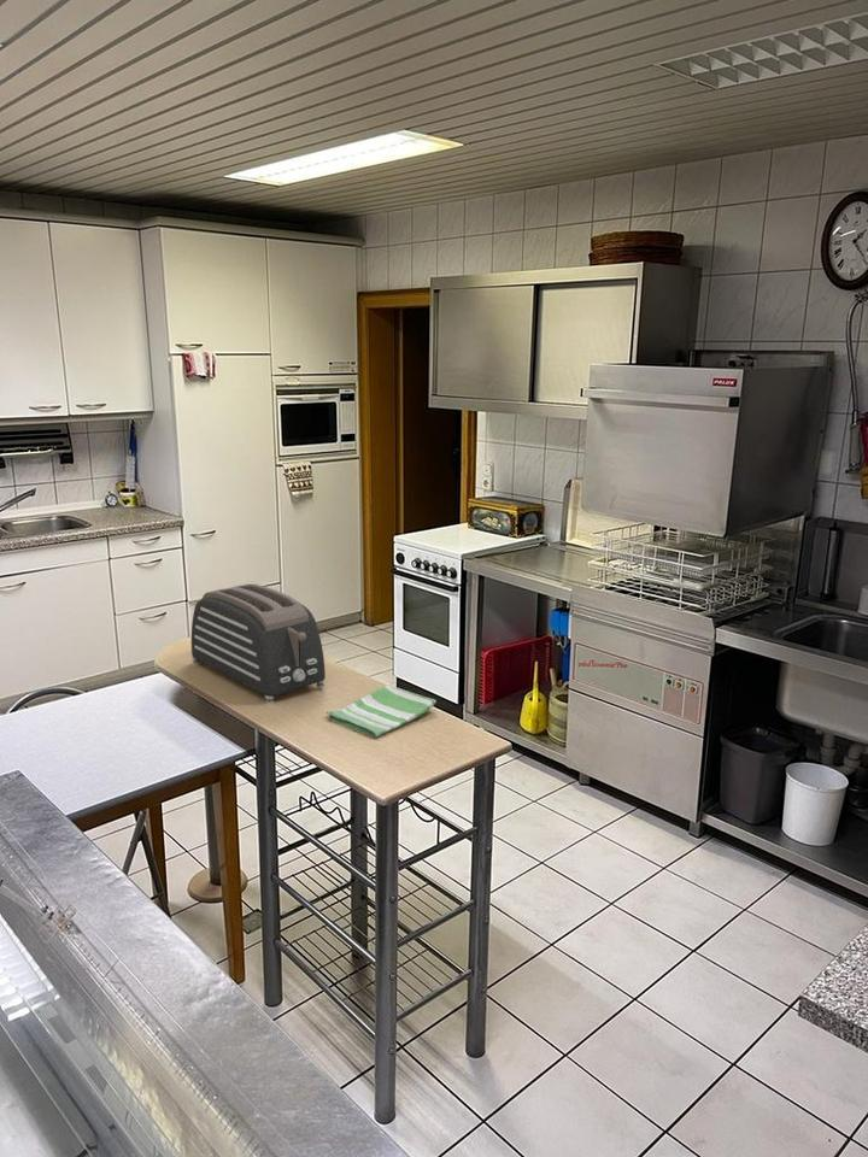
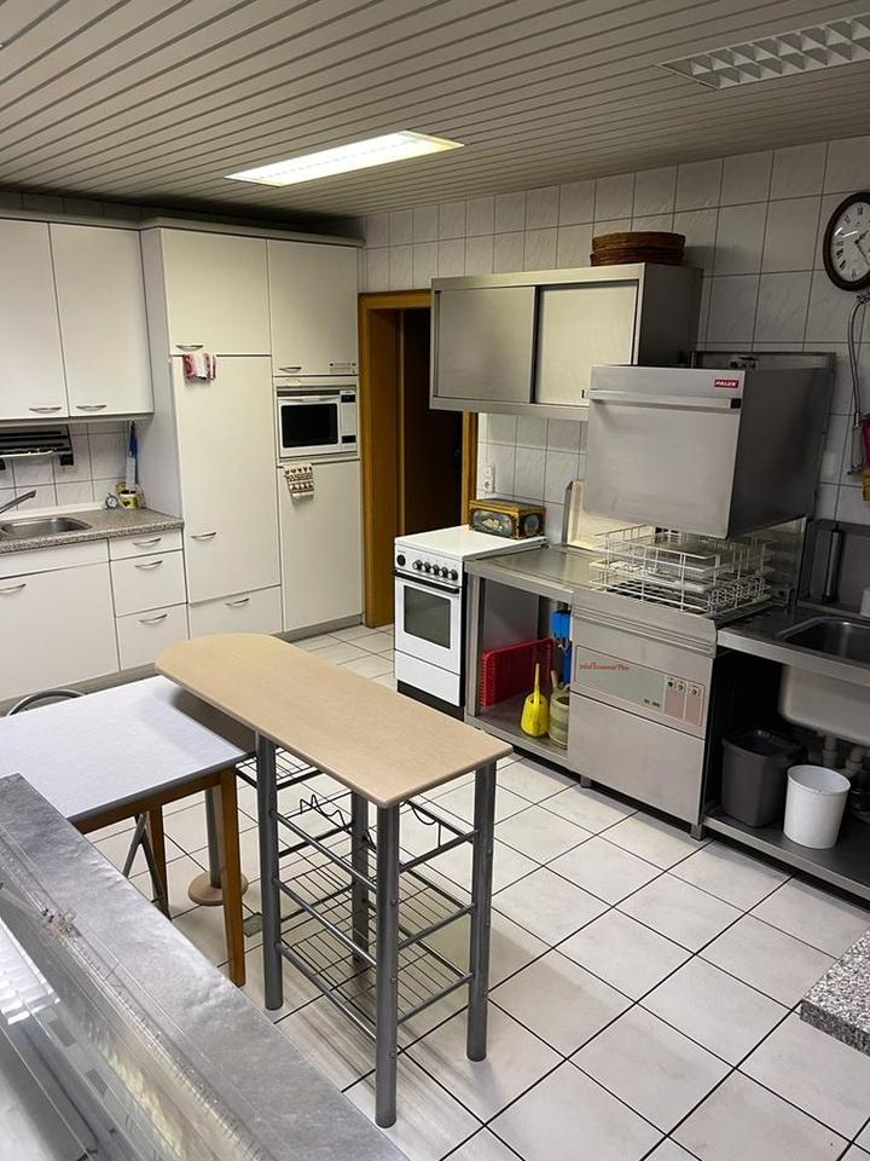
- toaster [190,583,327,705]
- dish towel [326,685,438,739]
